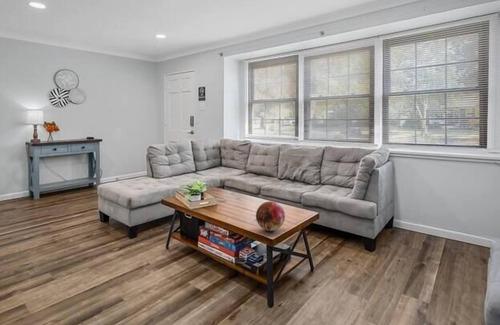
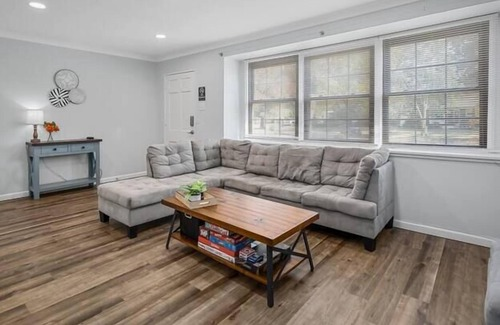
- decorative orb [255,200,286,232]
